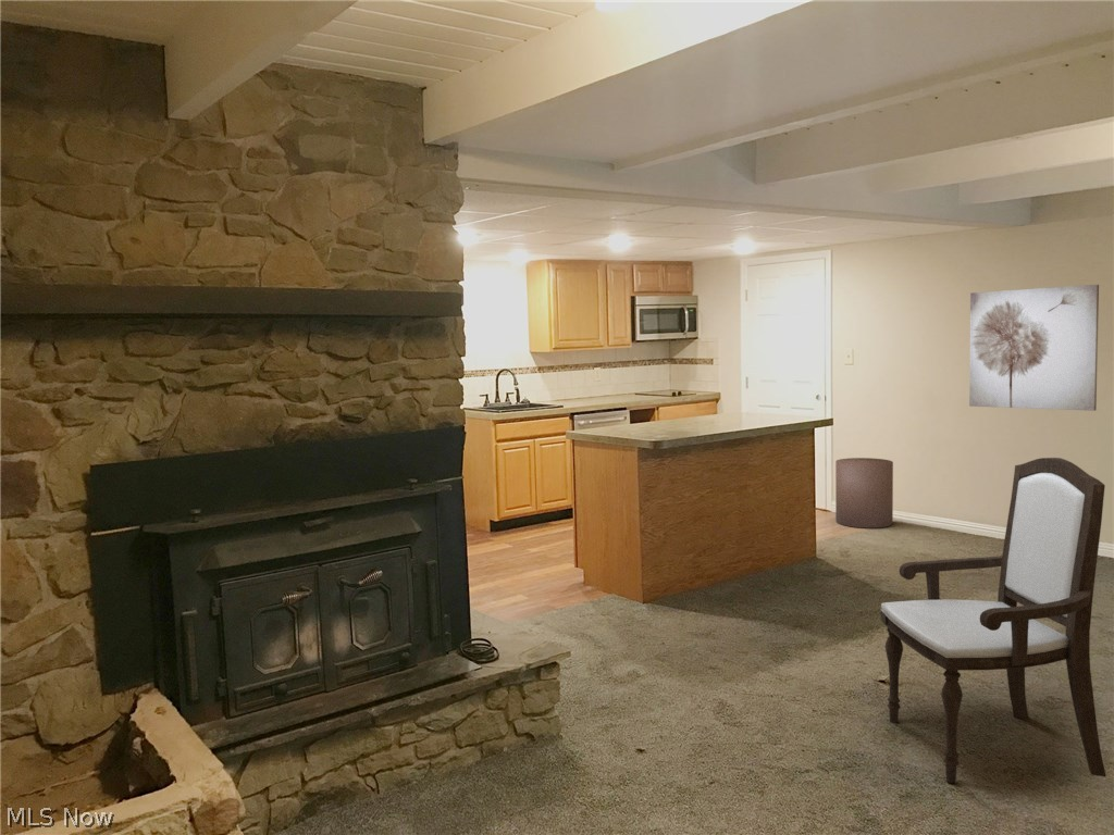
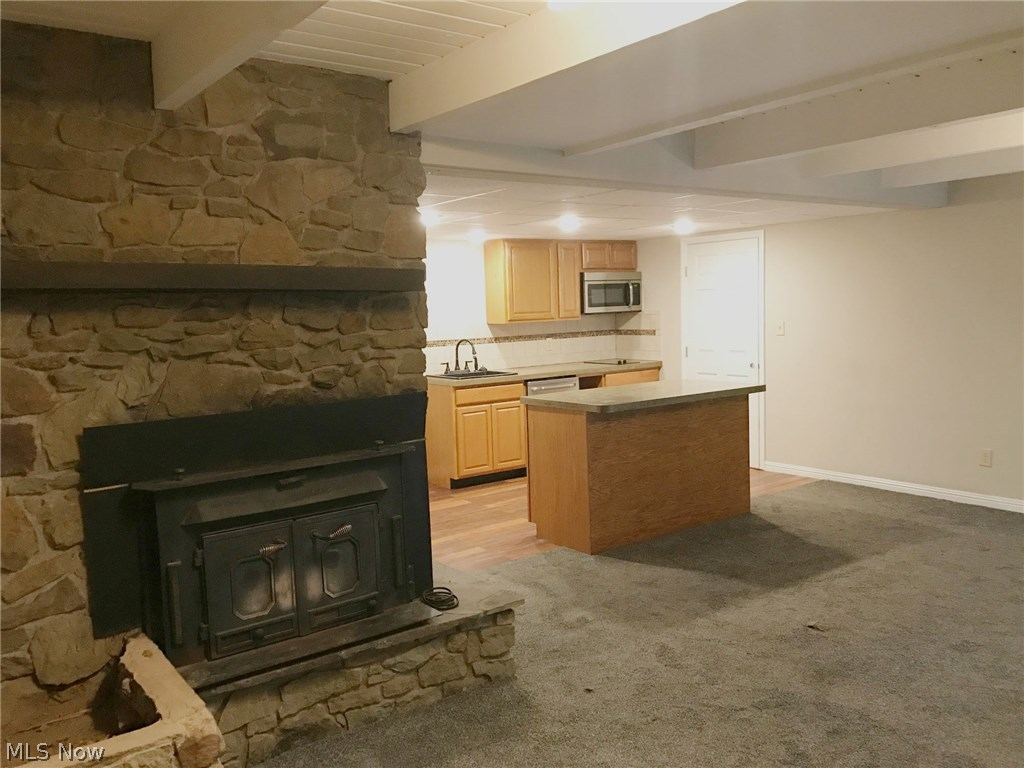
- wall art [968,284,1100,412]
- waste bin [834,457,894,529]
- armchair [879,457,1107,784]
